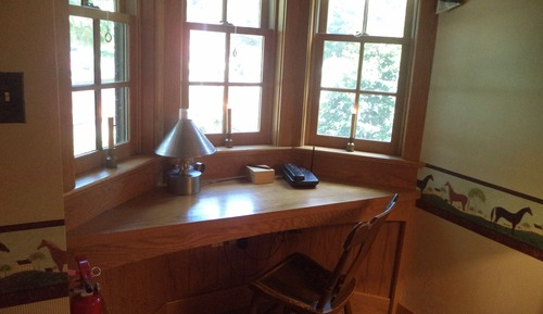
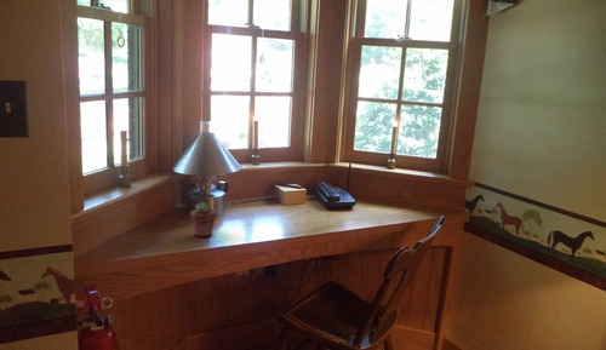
+ potted succulent [189,201,217,237]
